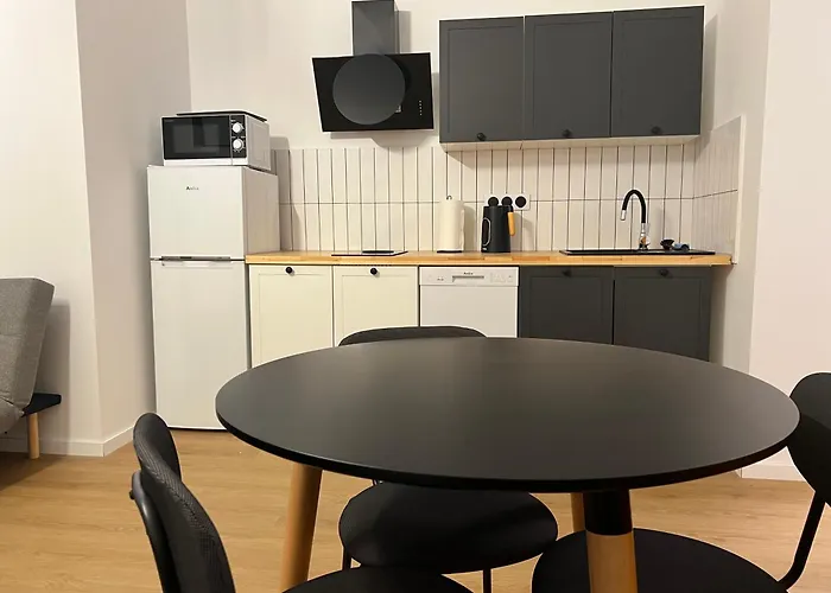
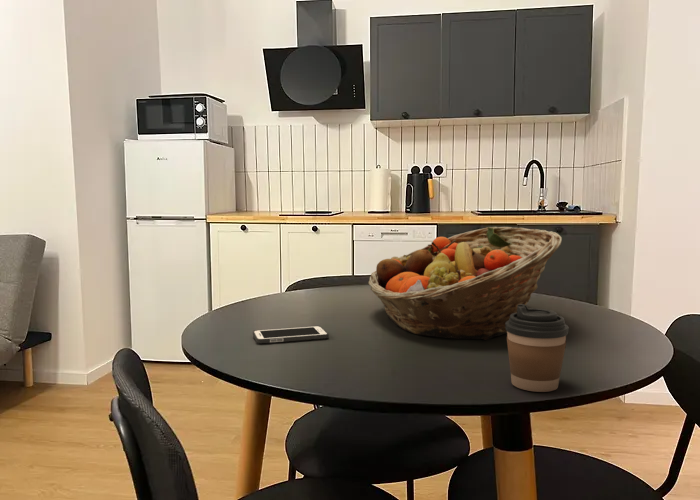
+ coffee cup [505,304,570,393]
+ fruit basket [367,226,563,341]
+ cell phone [252,325,330,344]
